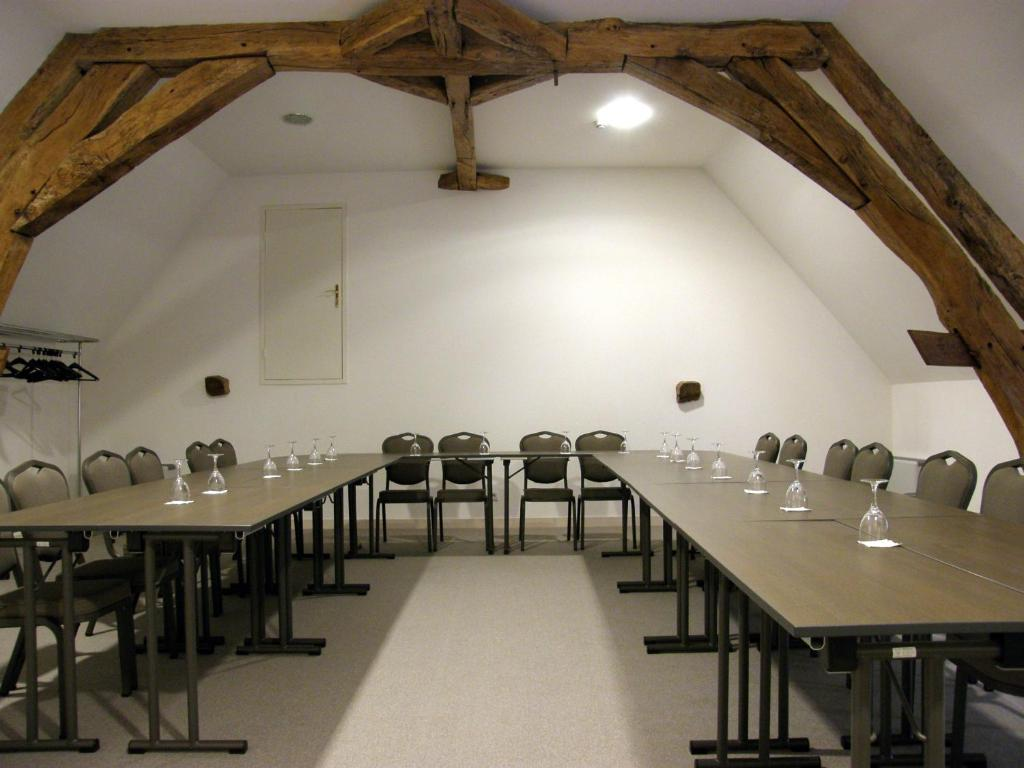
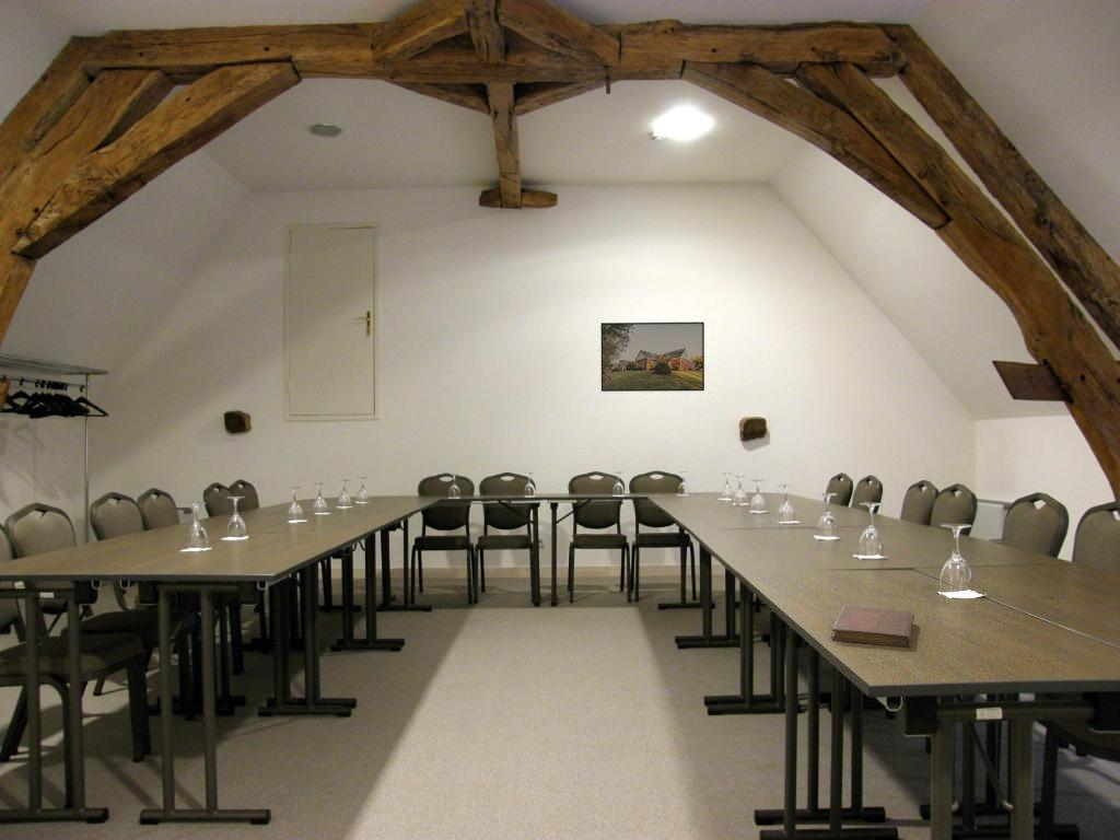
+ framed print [599,320,705,393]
+ notebook [830,605,915,649]
